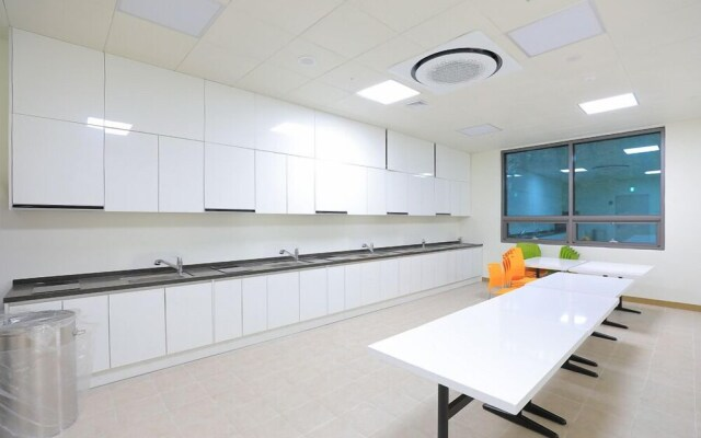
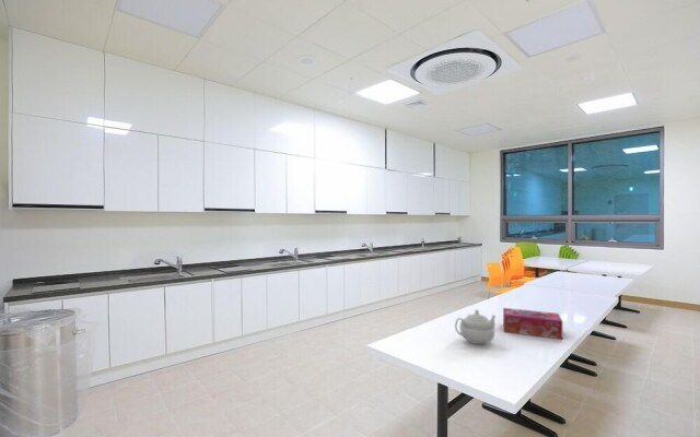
+ teapot [454,309,497,345]
+ tissue box [502,307,563,341]
